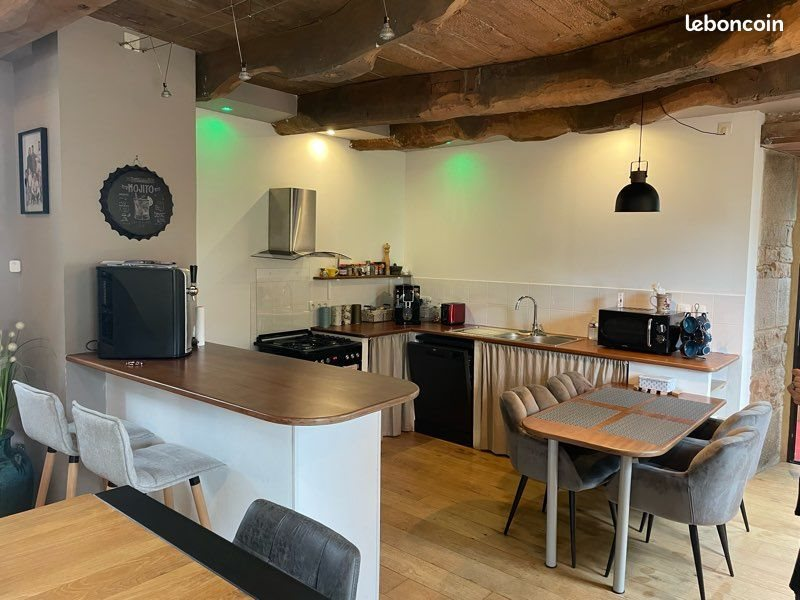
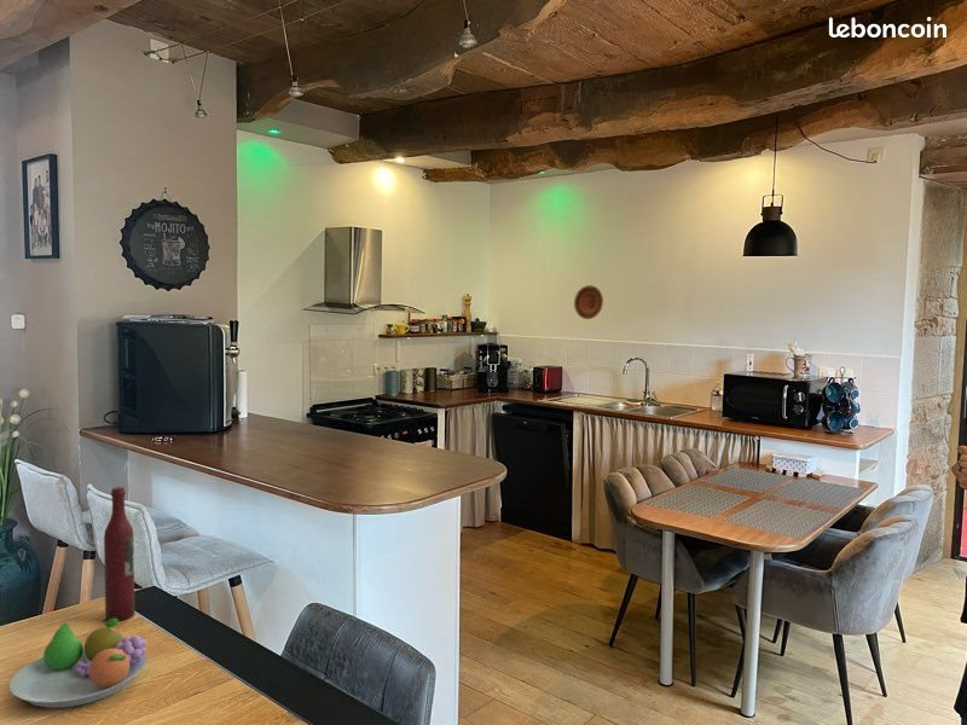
+ wine bottle [103,486,135,622]
+ fruit bowl [8,619,147,709]
+ decorative plate [573,284,604,320]
